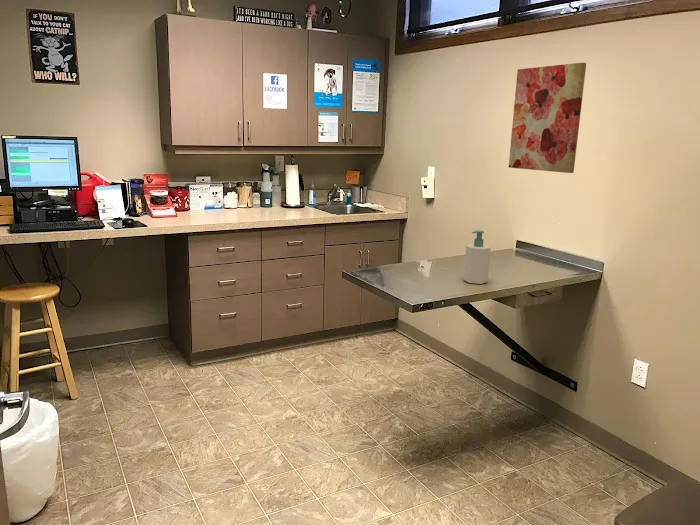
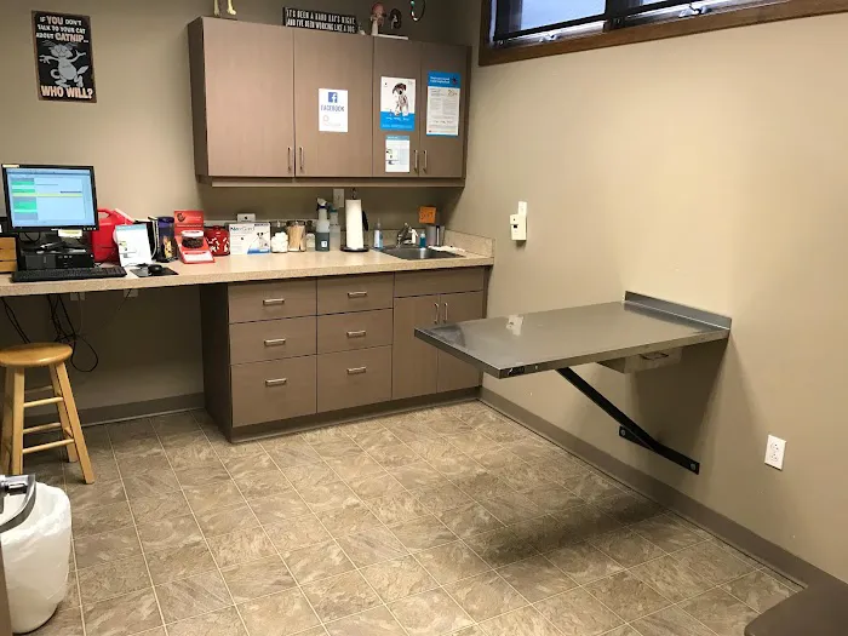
- wall art [508,62,587,174]
- soap bottle [463,229,492,285]
